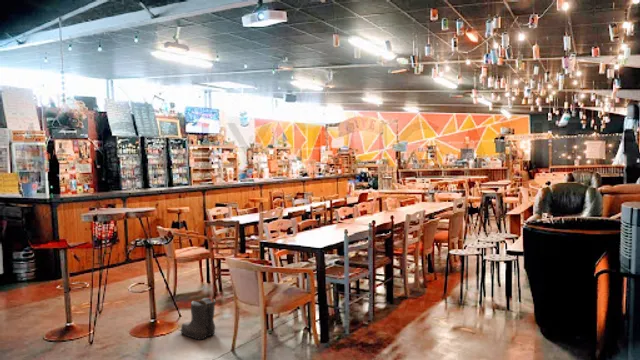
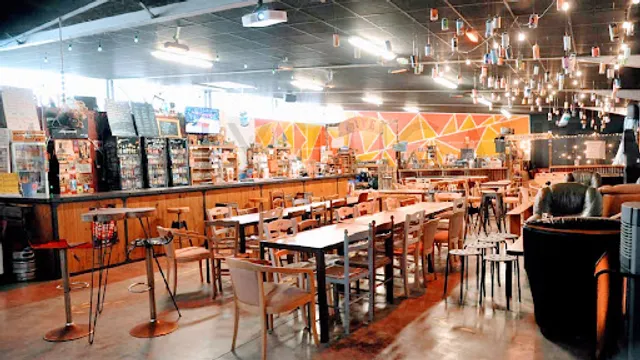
- boots [178,297,217,341]
